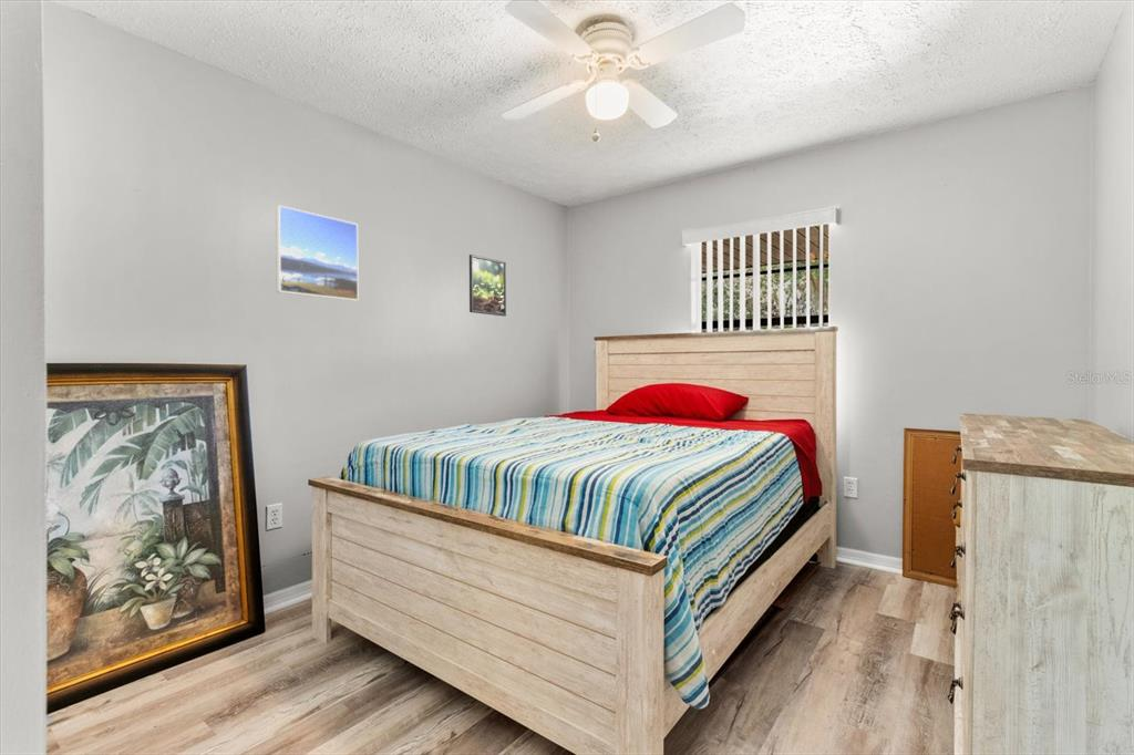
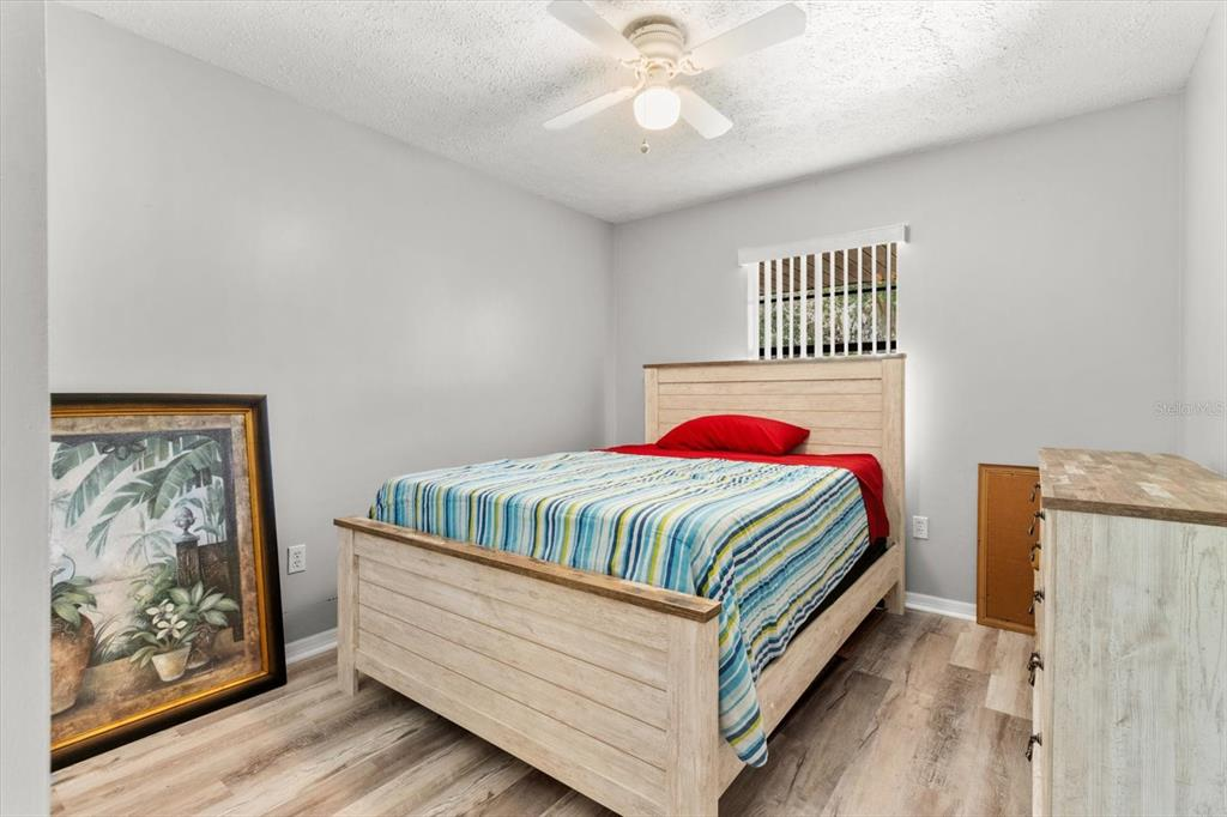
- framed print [468,254,507,318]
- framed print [275,204,360,302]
